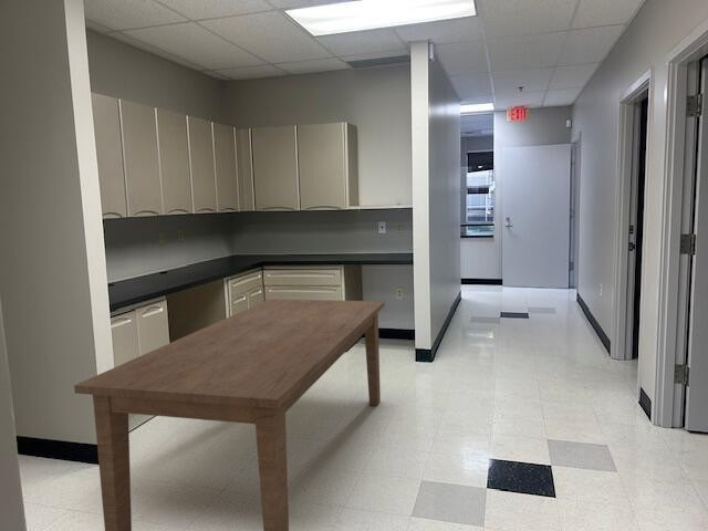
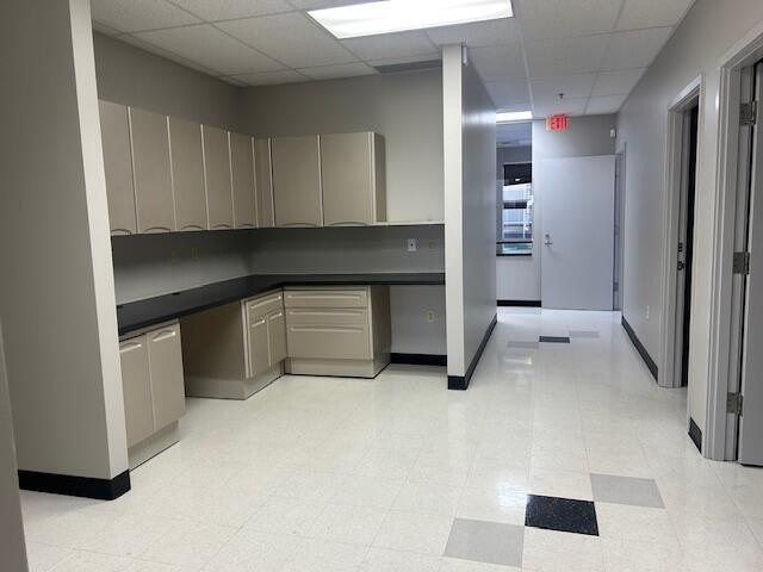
- dining table [73,299,386,531]
